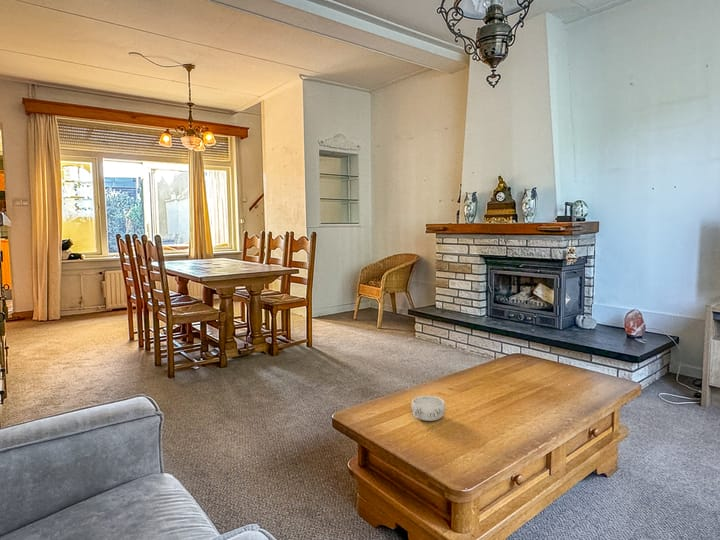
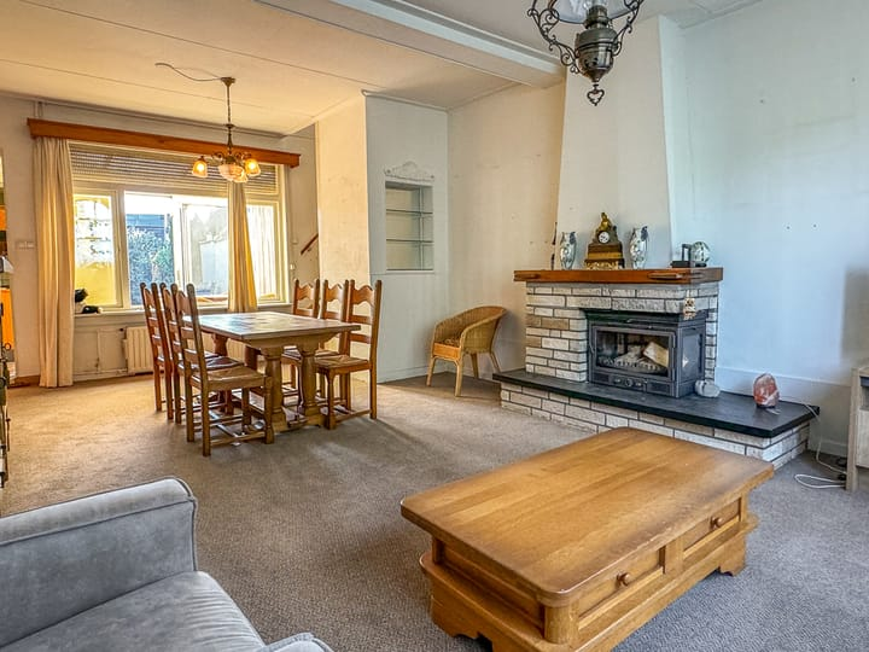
- decorative bowl [410,395,446,422]
